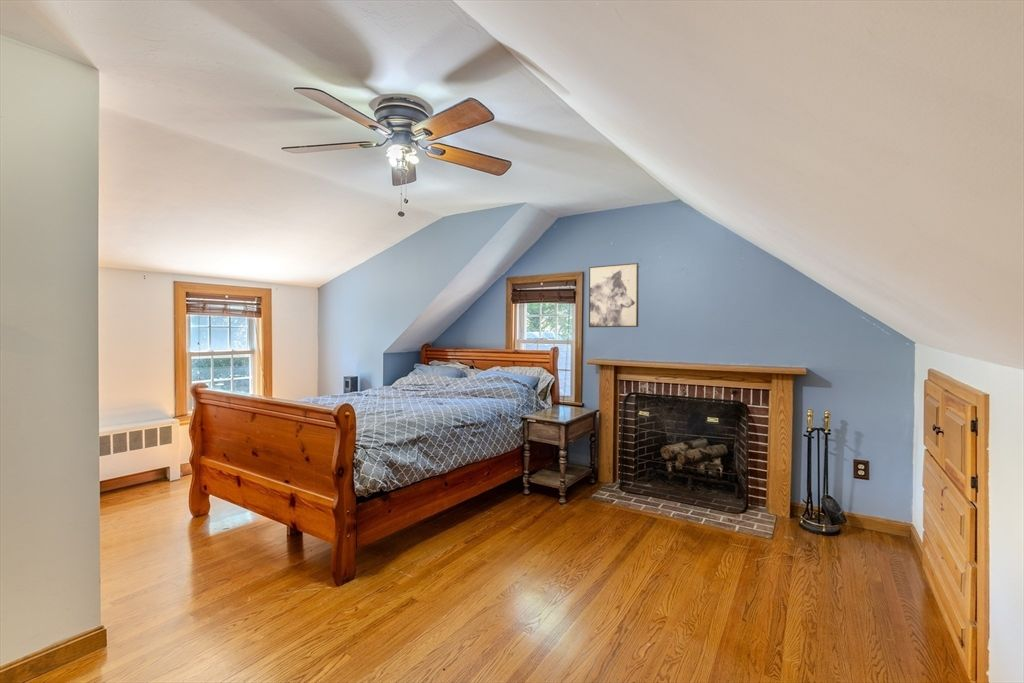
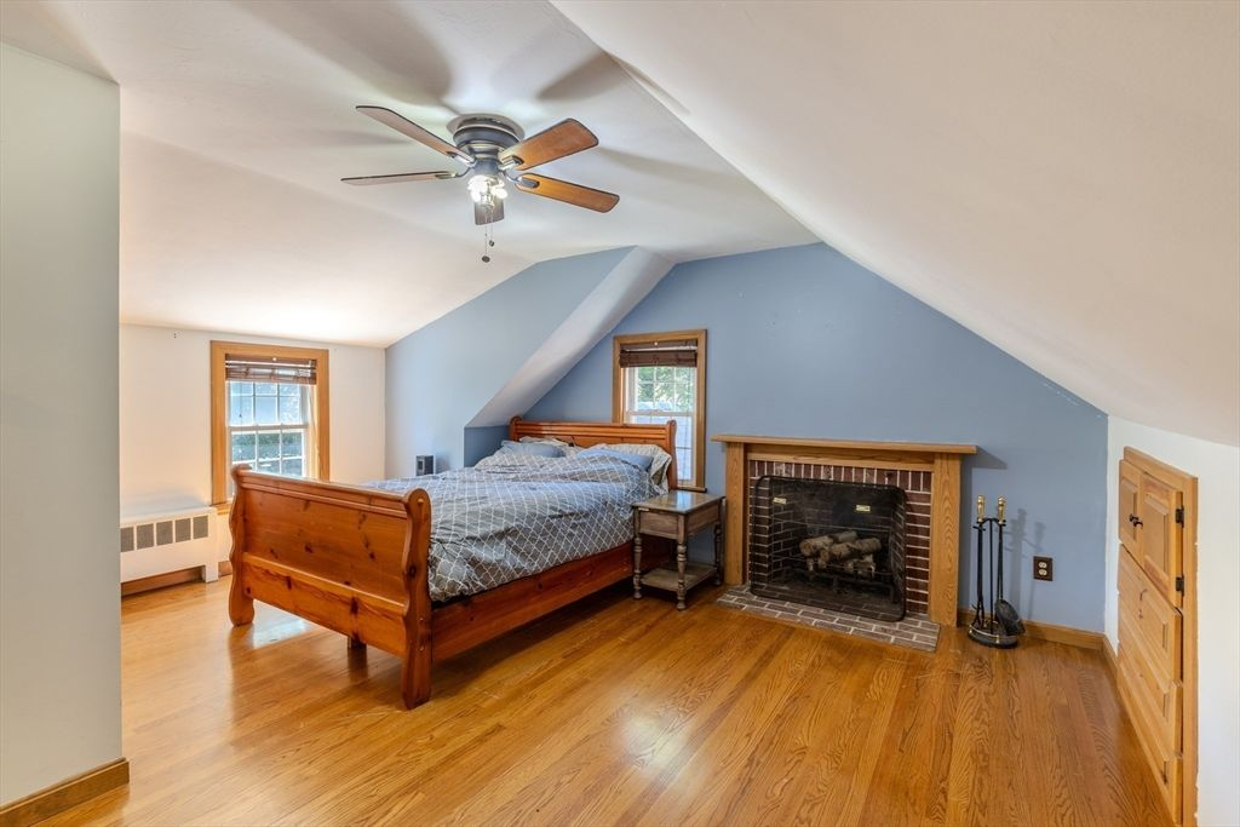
- wall art [588,262,640,328]
